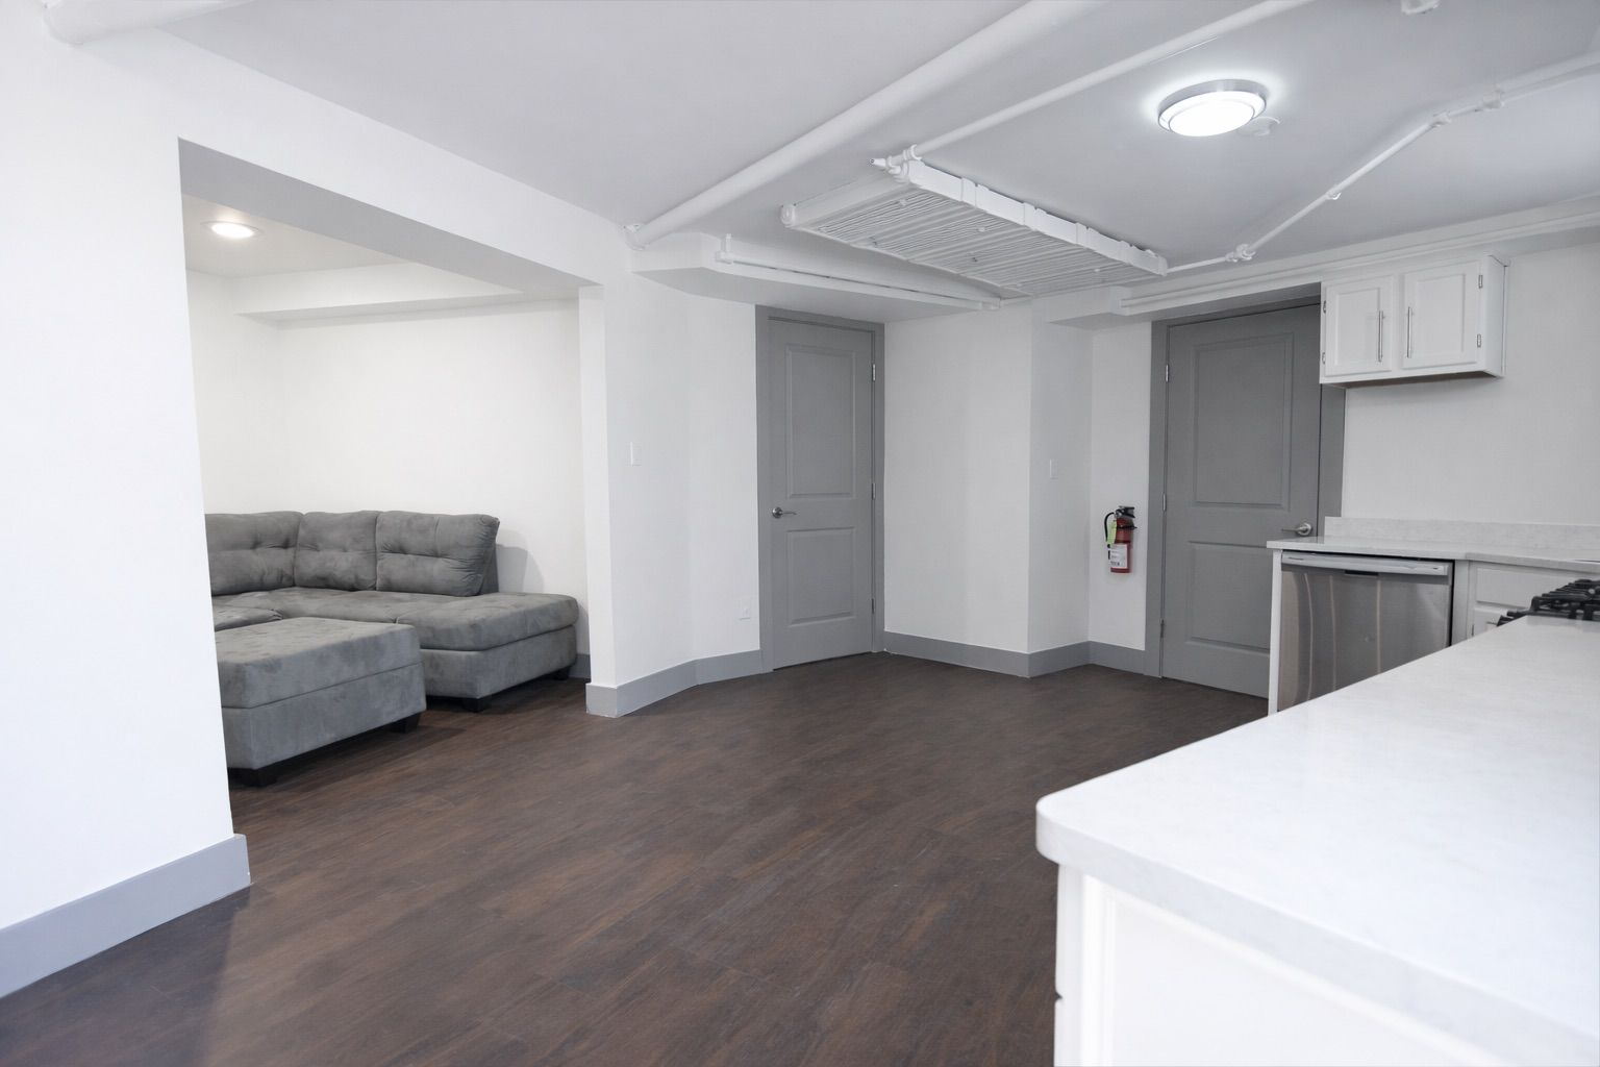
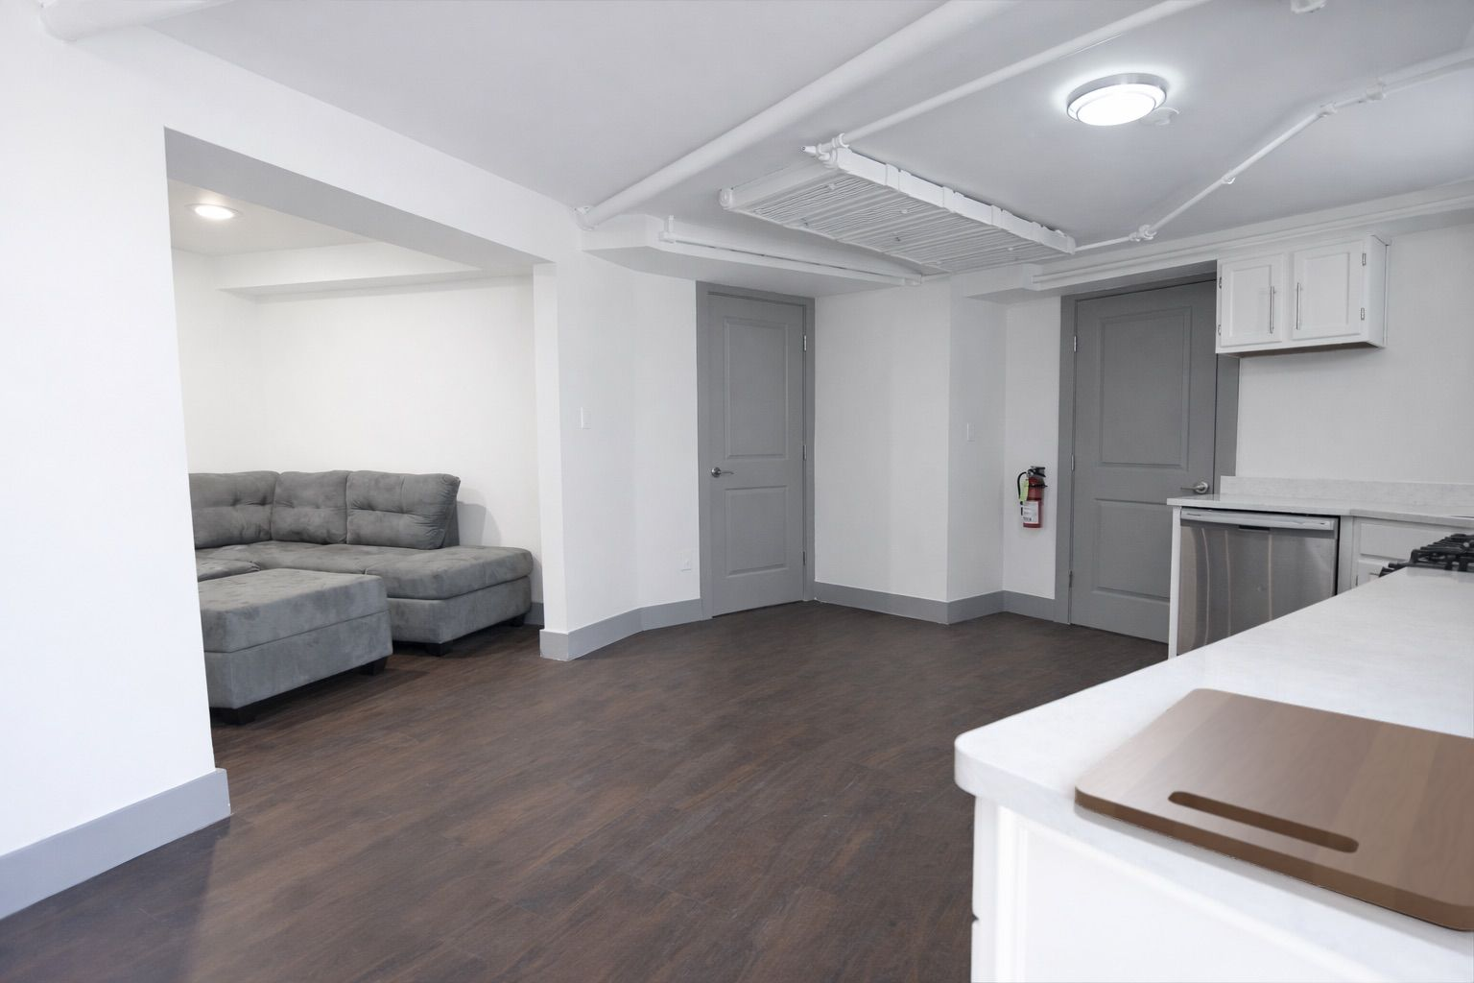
+ cutting board [1074,688,1474,933]
